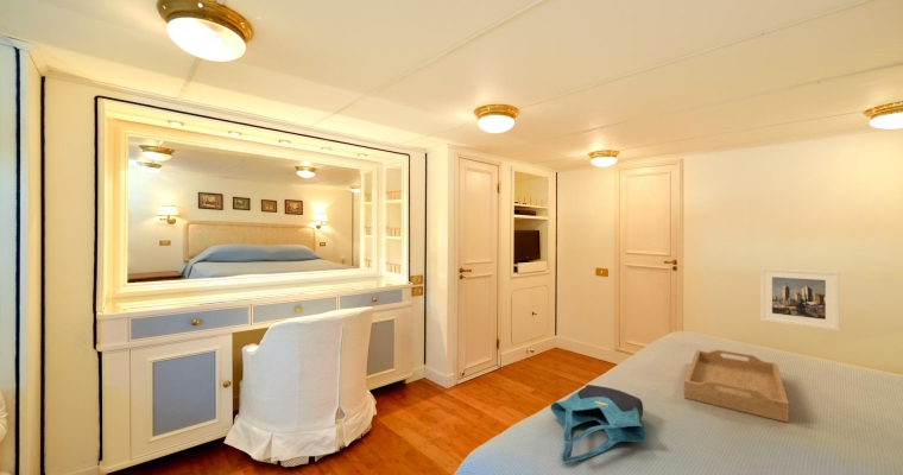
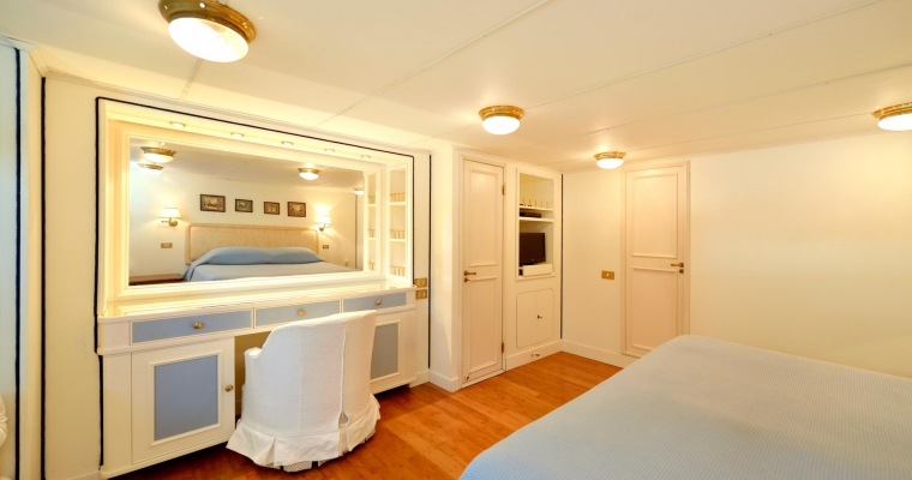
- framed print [759,266,840,331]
- tote bag [549,384,648,464]
- serving tray [683,348,790,424]
